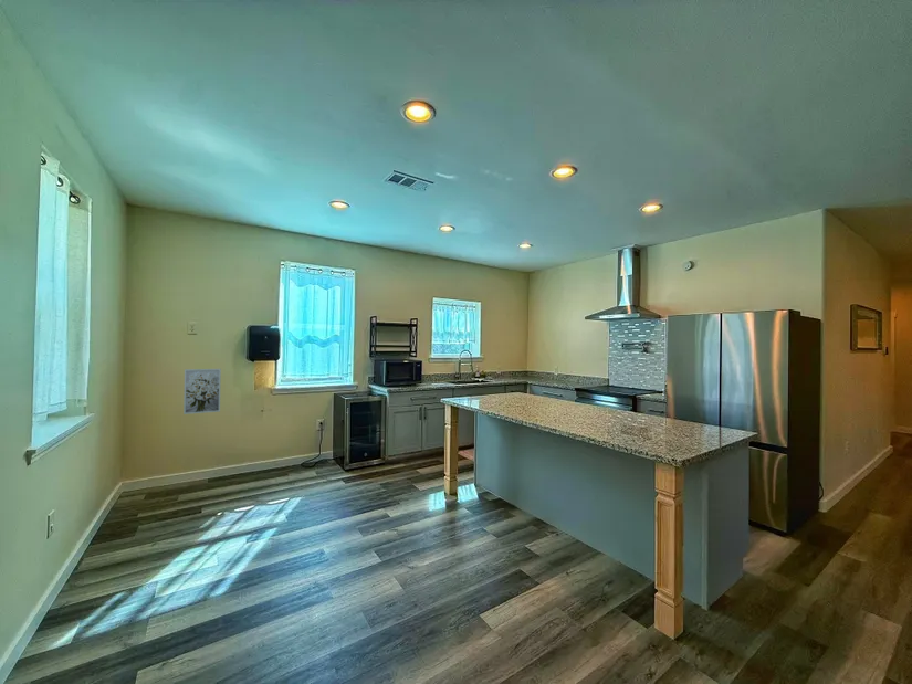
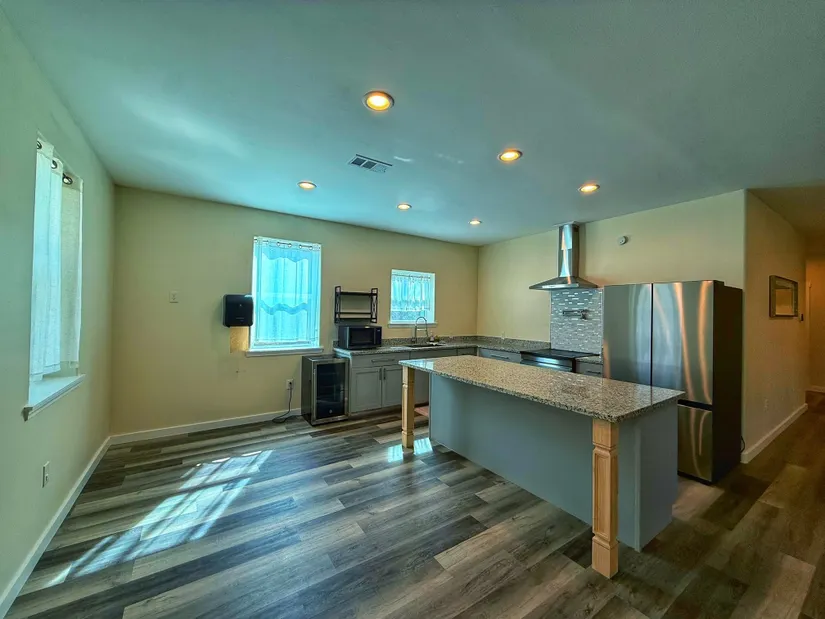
- wall art [182,368,222,415]
